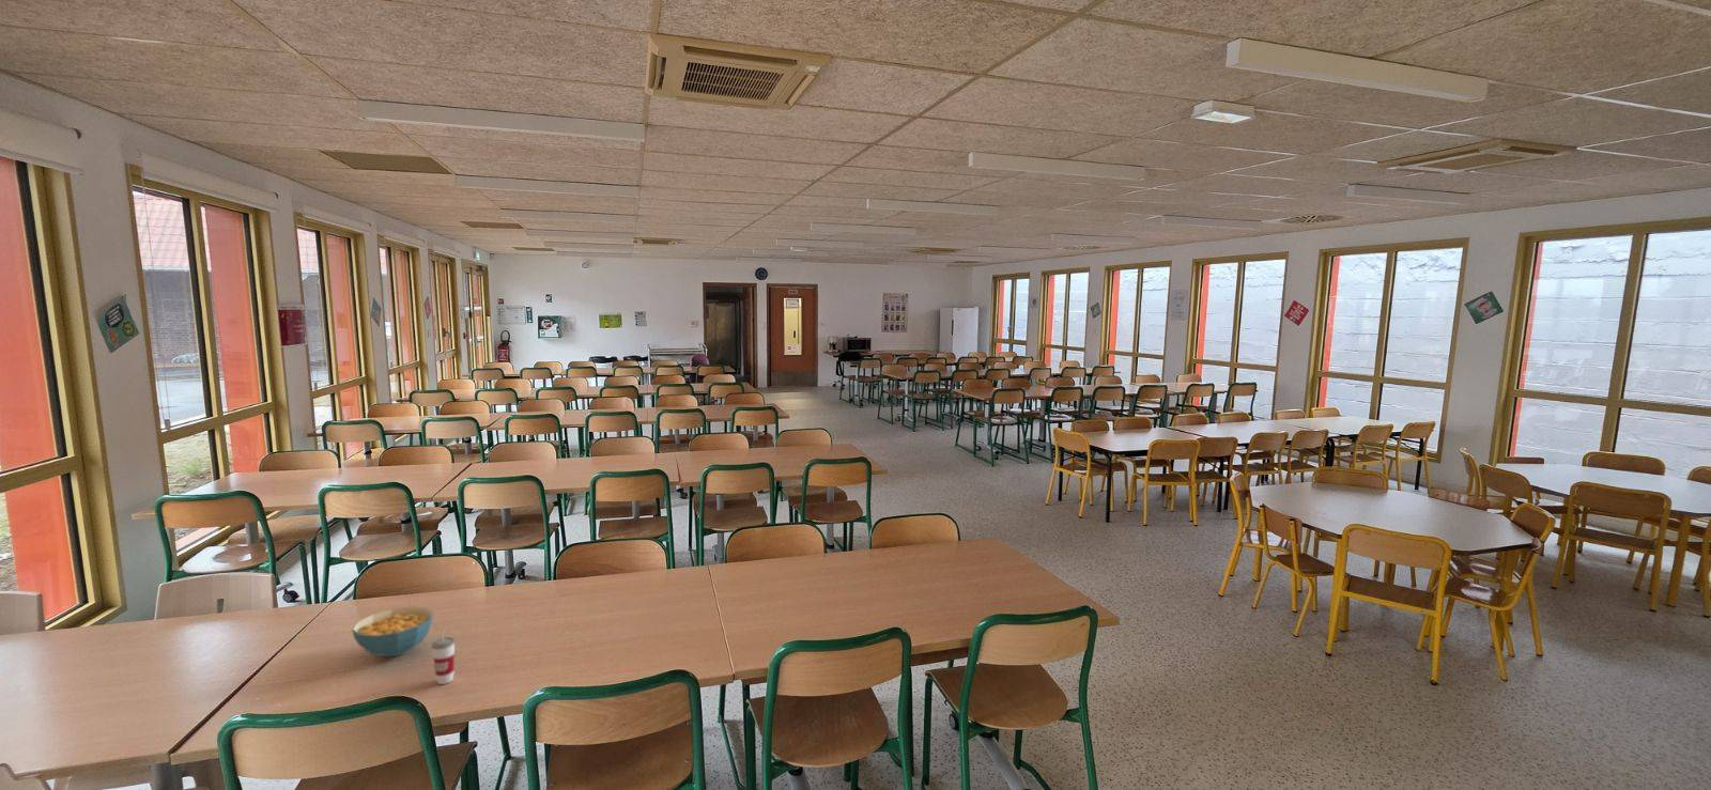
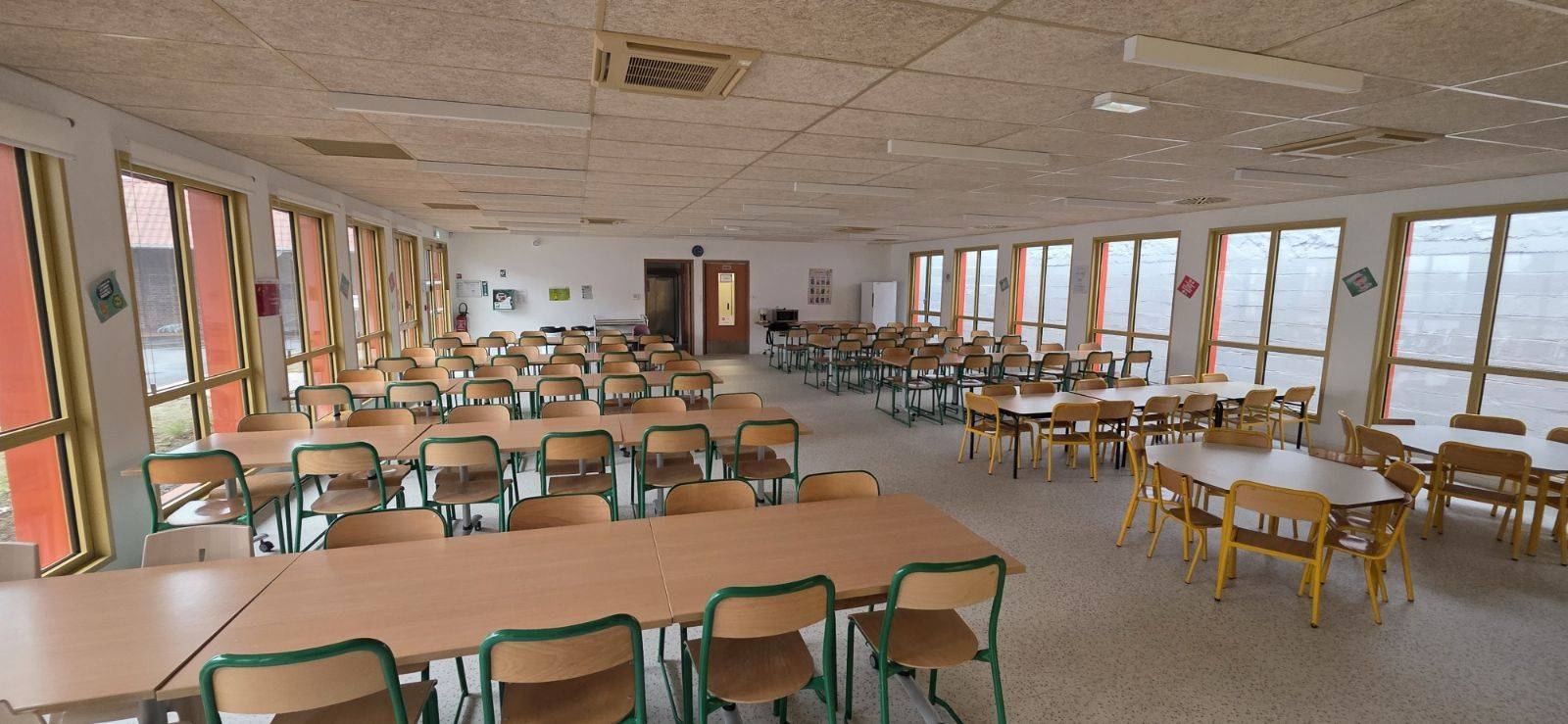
- cereal bowl [350,606,434,658]
- cup [430,626,455,685]
